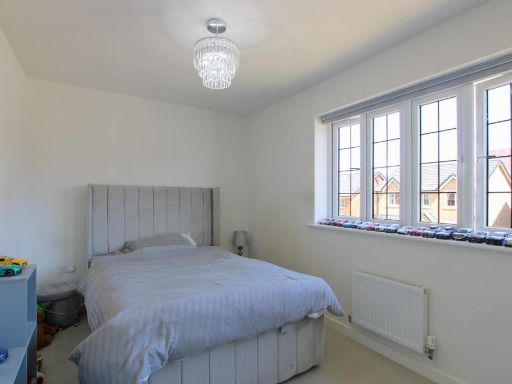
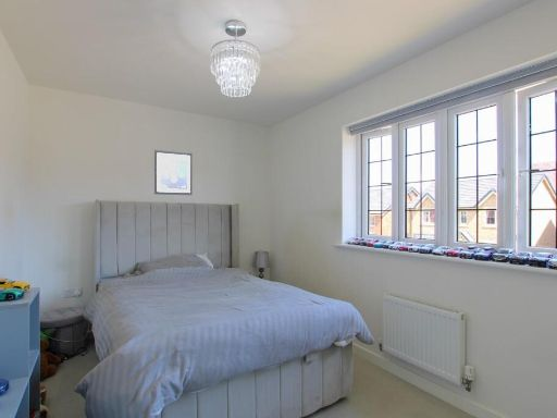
+ wall art [153,149,194,196]
